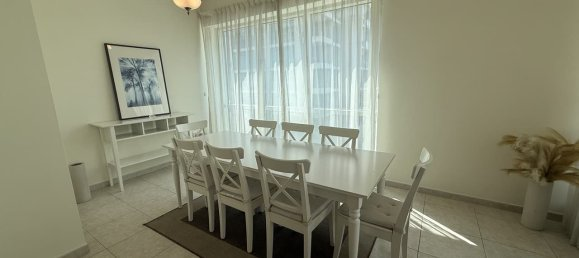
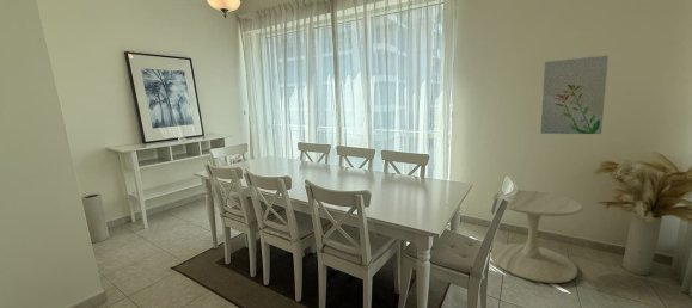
+ wall art [539,55,610,135]
+ side table [490,190,584,284]
